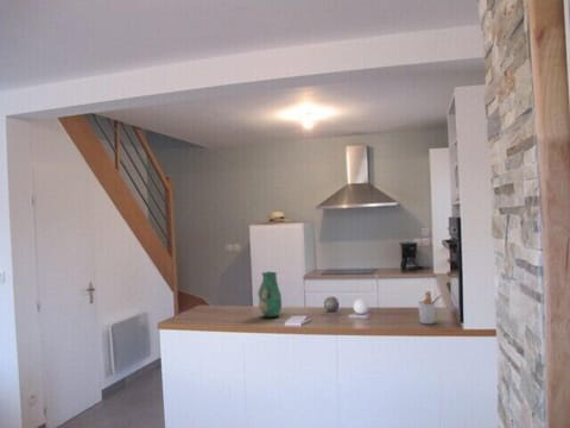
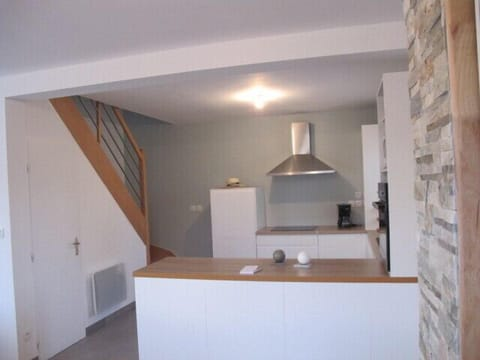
- utensil holder [417,290,443,325]
- vase [256,270,283,319]
